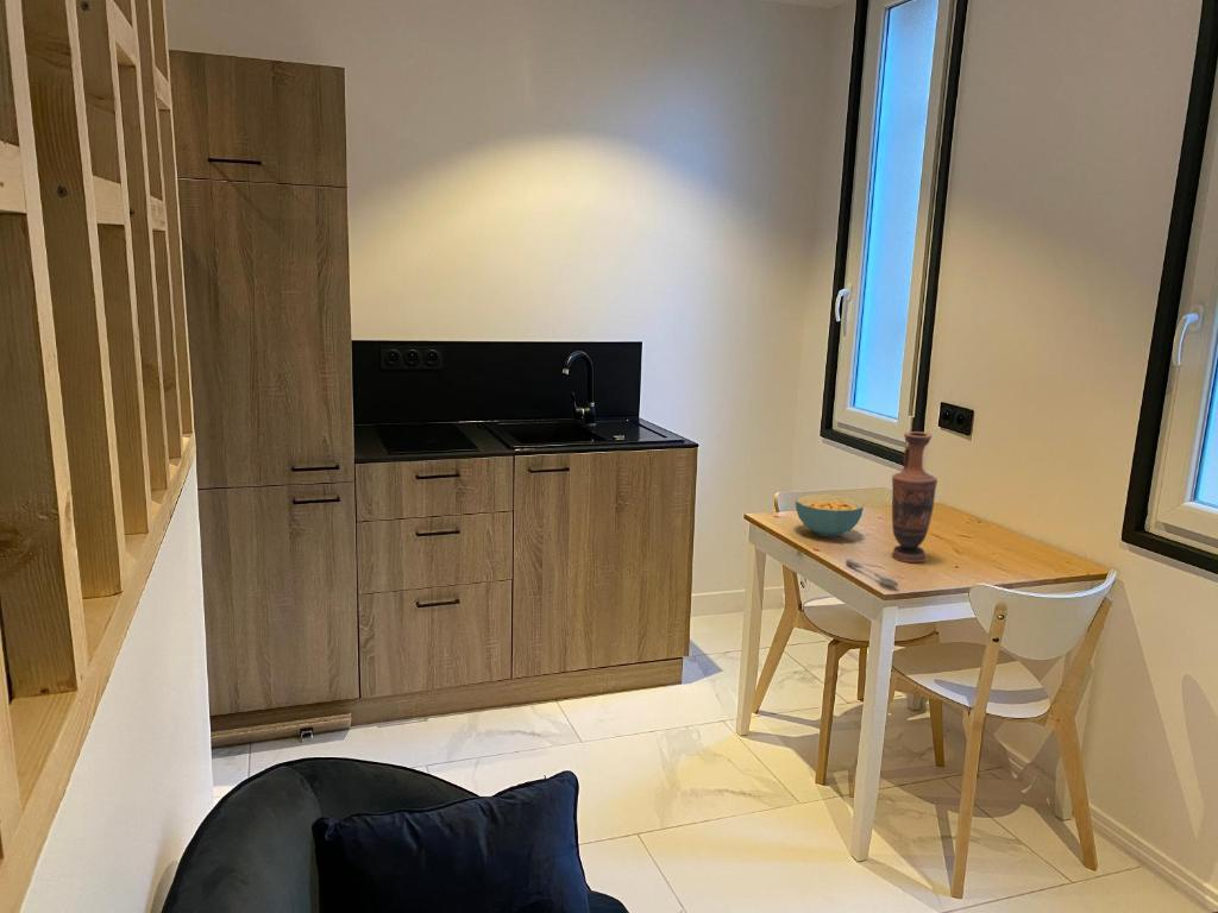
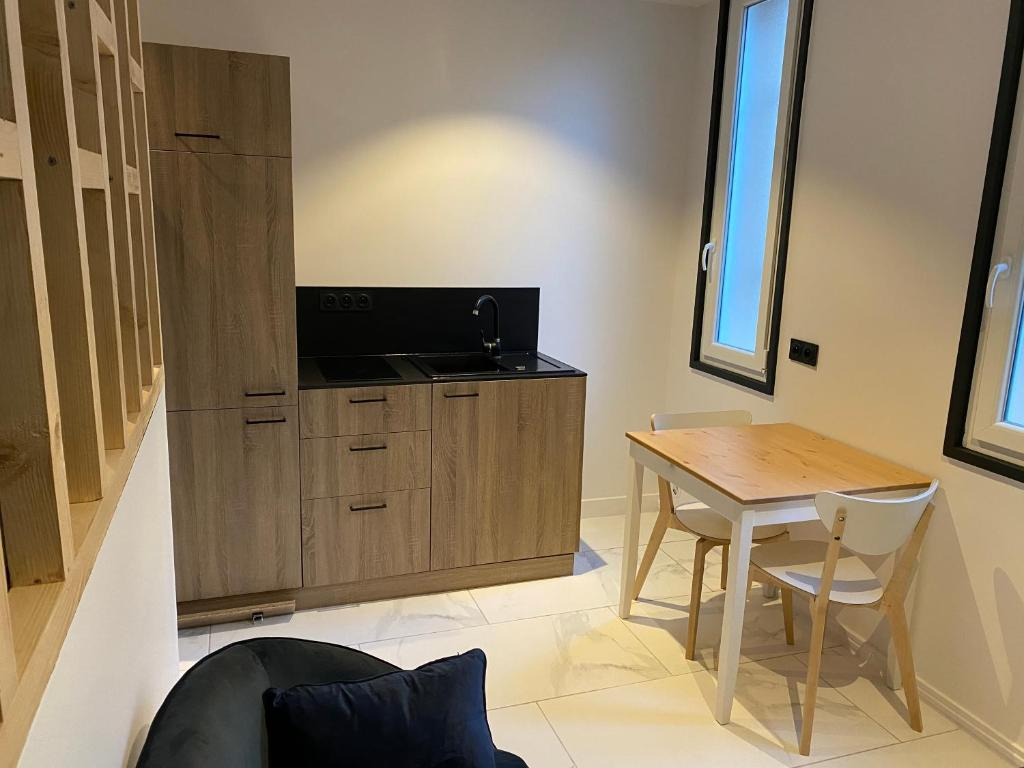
- soupspoon [845,558,900,588]
- cereal bowl [795,493,865,539]
- vase [891,430,938,563]
